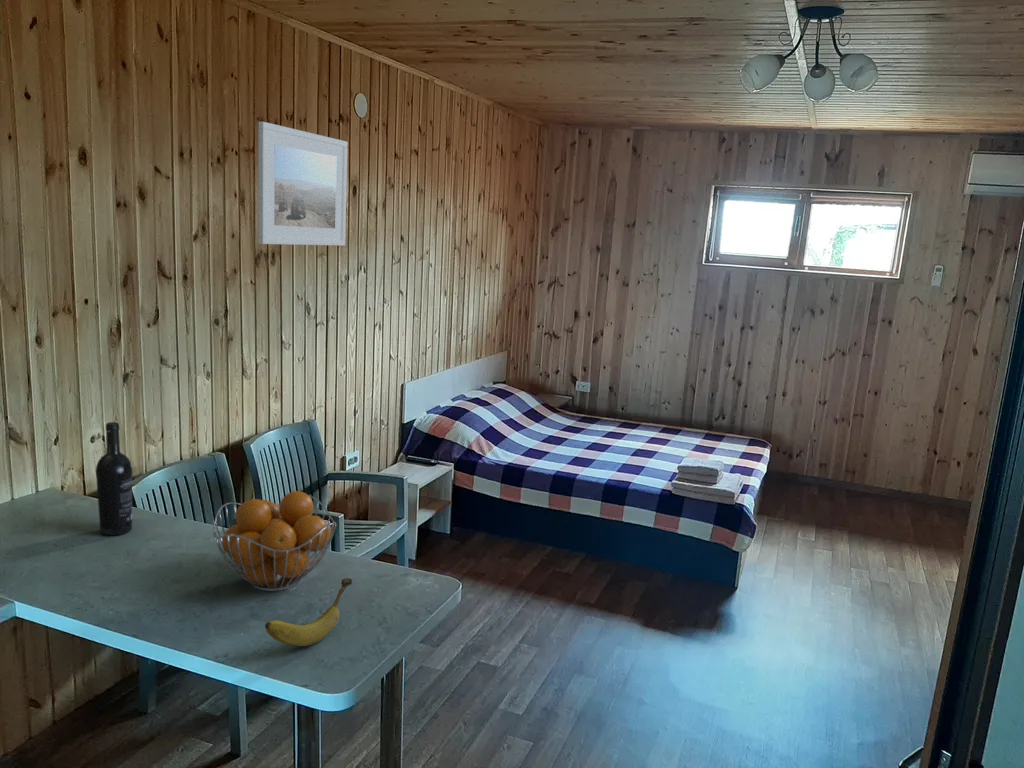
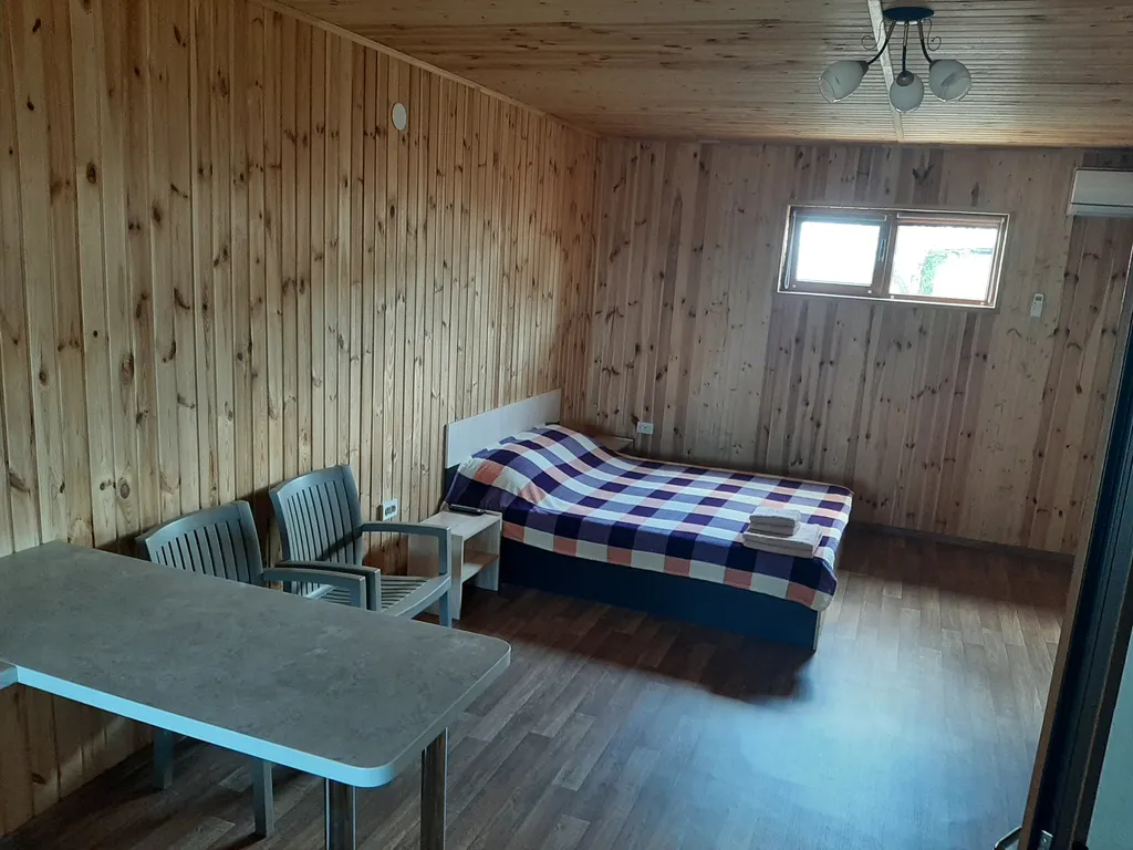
- fruit [264,577,353,647]
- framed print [257,121,349,247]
- fruit basket [212,490,338,593]
- wine bottle [95,421,133,537]
